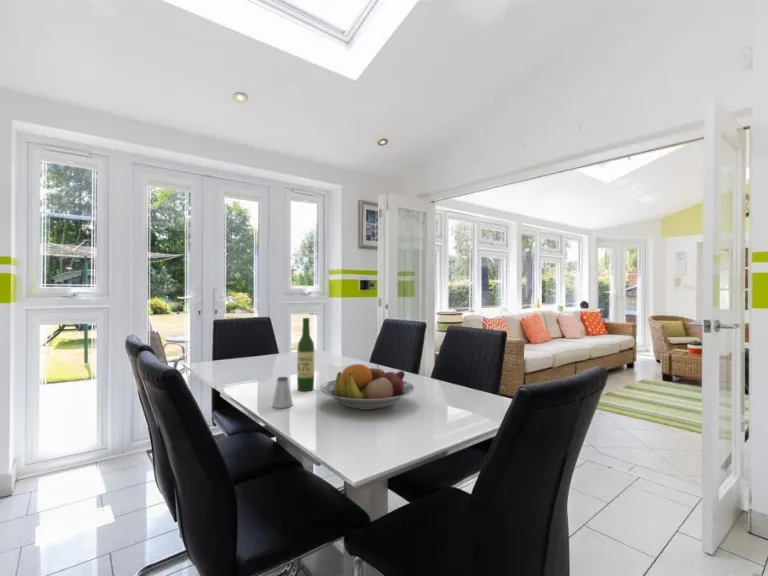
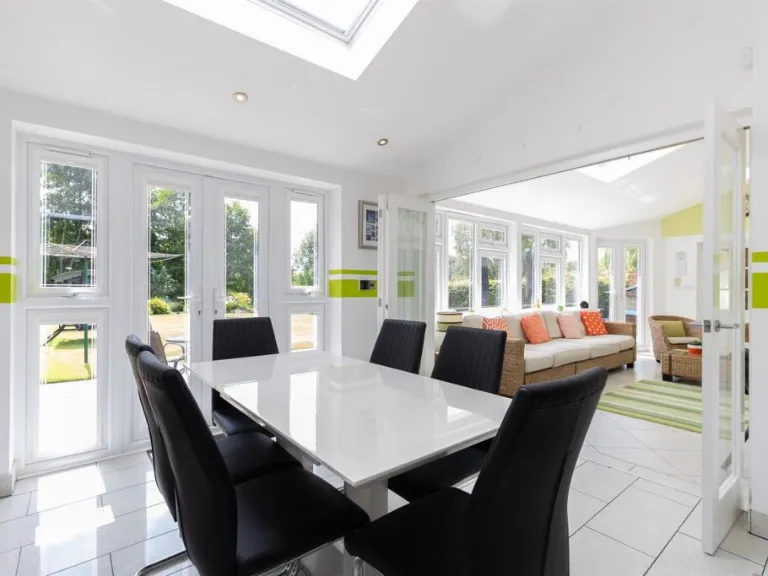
- wine bottle [296,317,315,392]
- saltshaker [271,376,294,409]
- fruit bowl [319,363,416,411]
